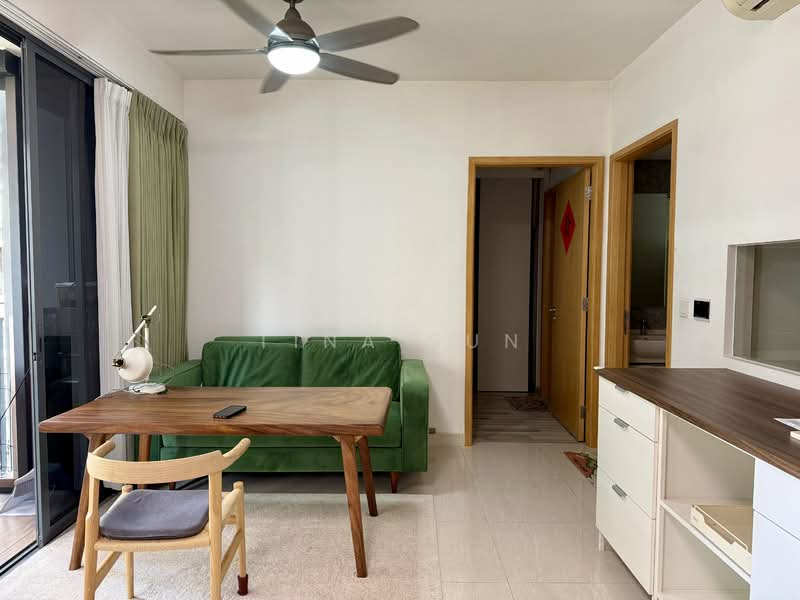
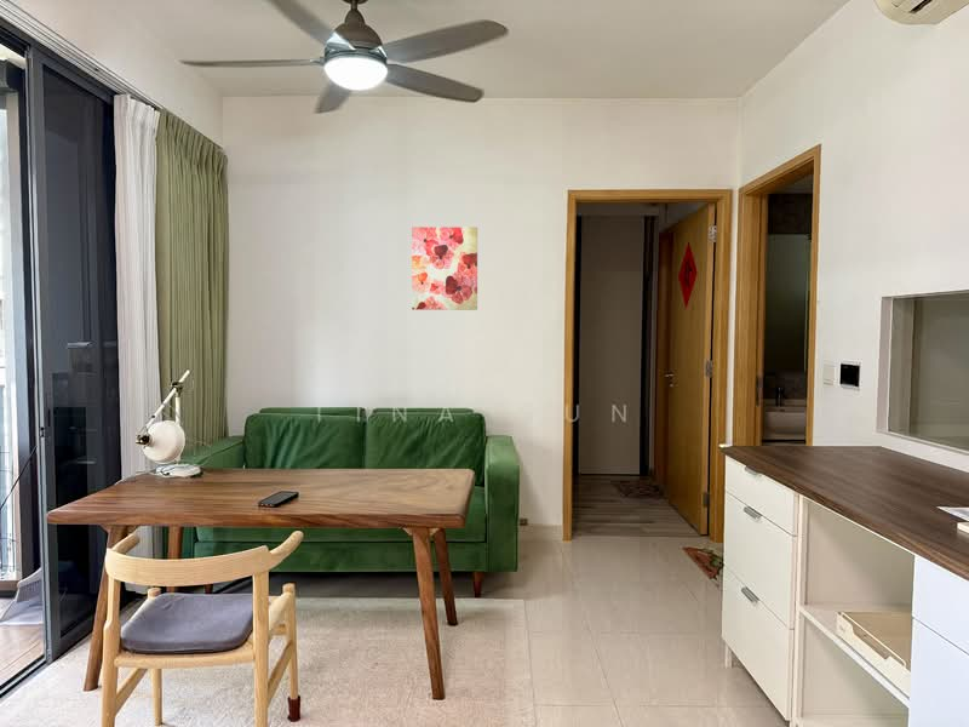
+ wall art [411,225,478,311]
